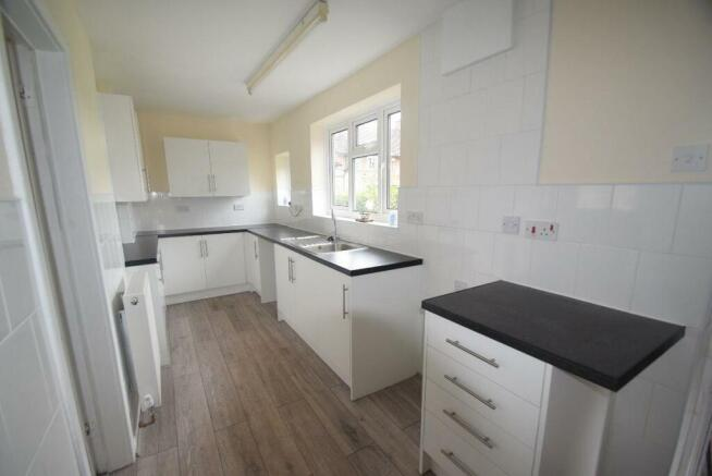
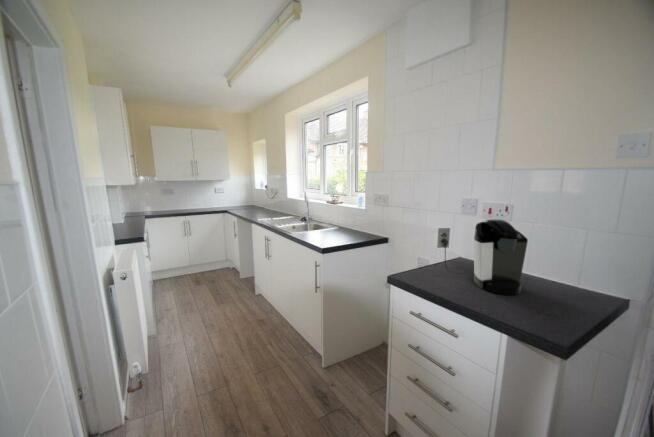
+ coffee maker [436,218,529,296]
